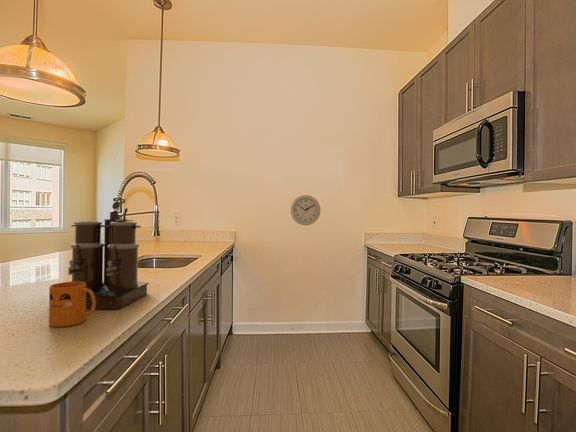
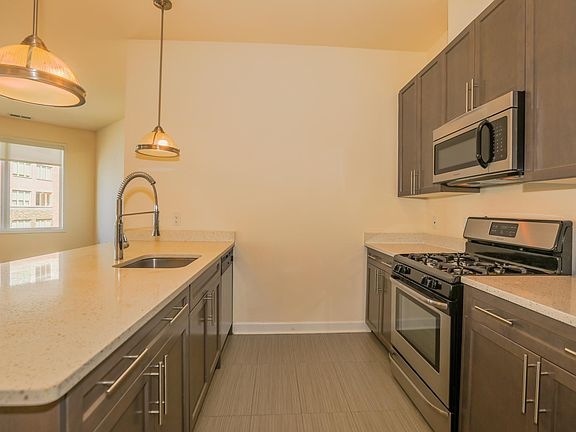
- coffee maker [67,195,150,310]
- mug [48,281,96,328]
- wall clock [290,194,321,226]
